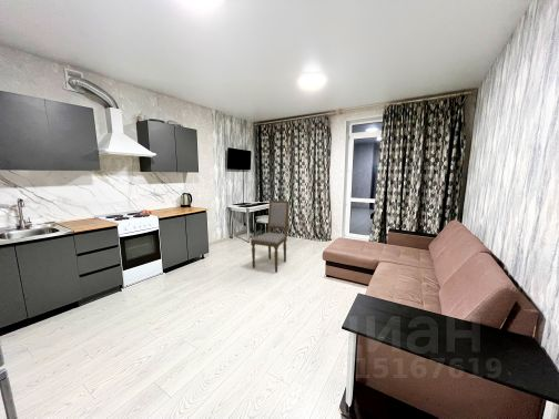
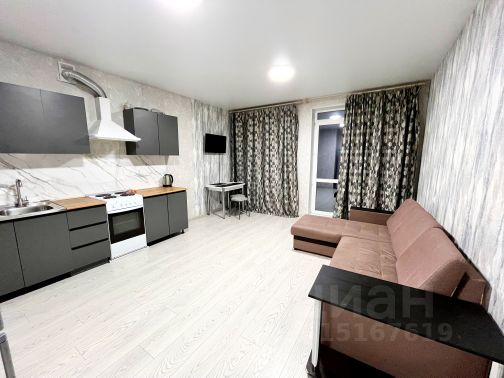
- dining chair [250,200,291,273]
